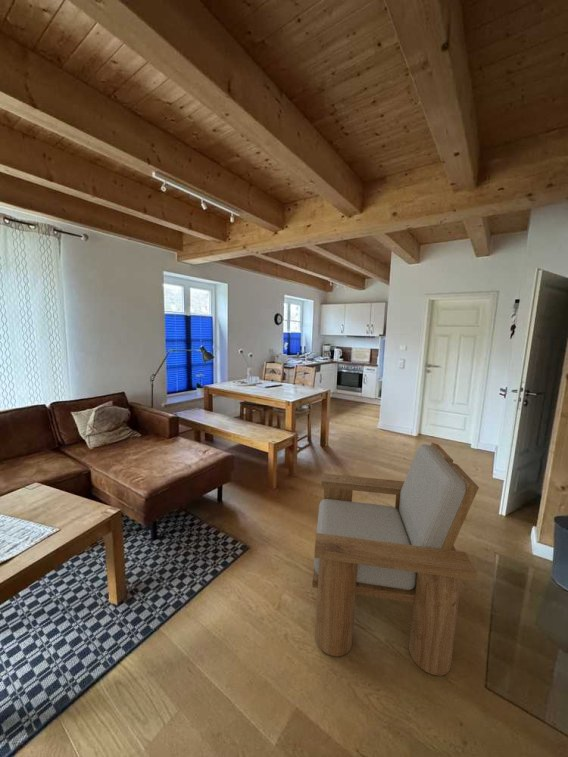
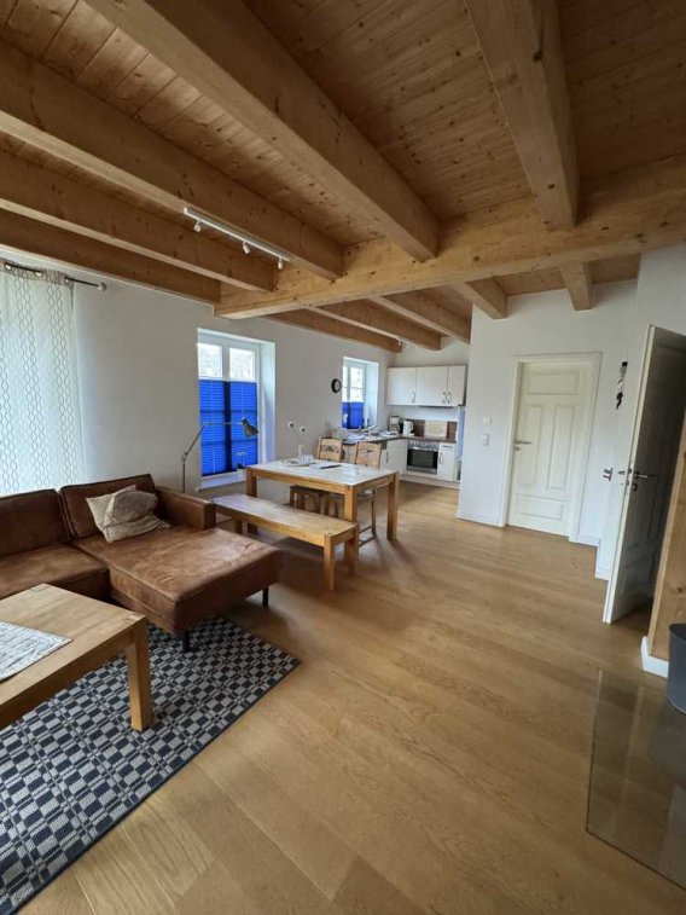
- armchair [312,442,480,677]
